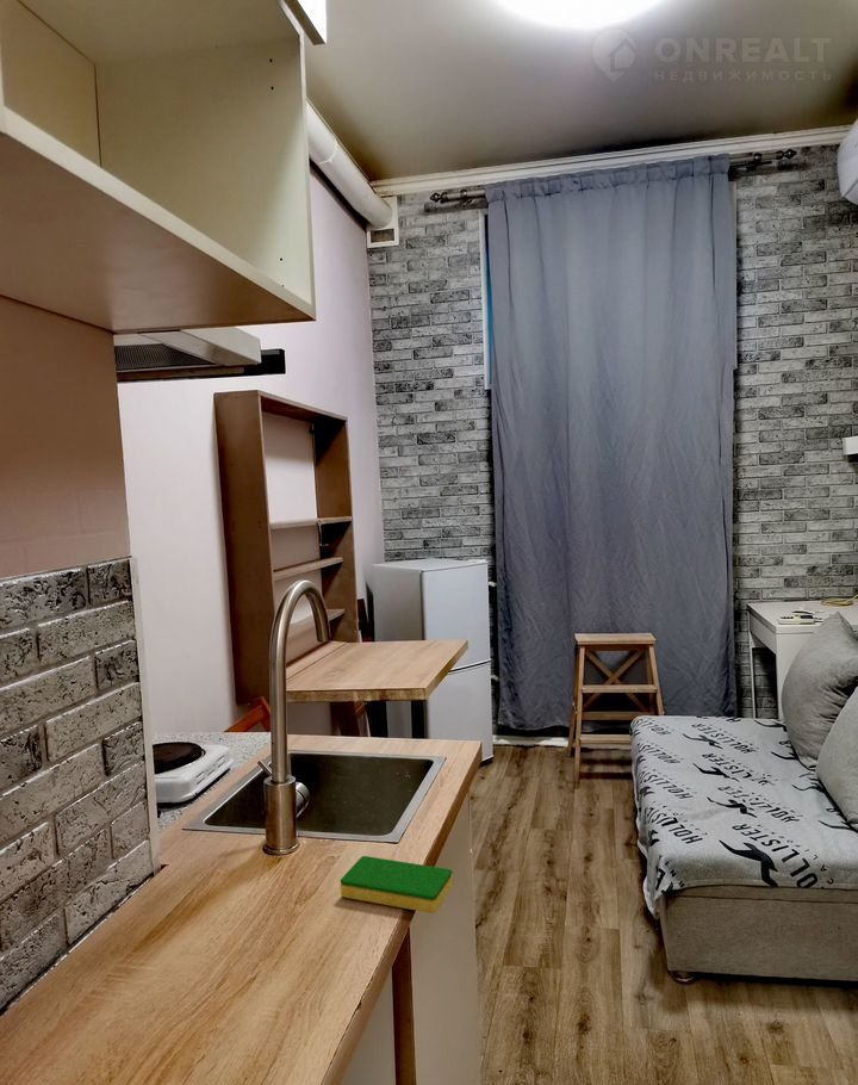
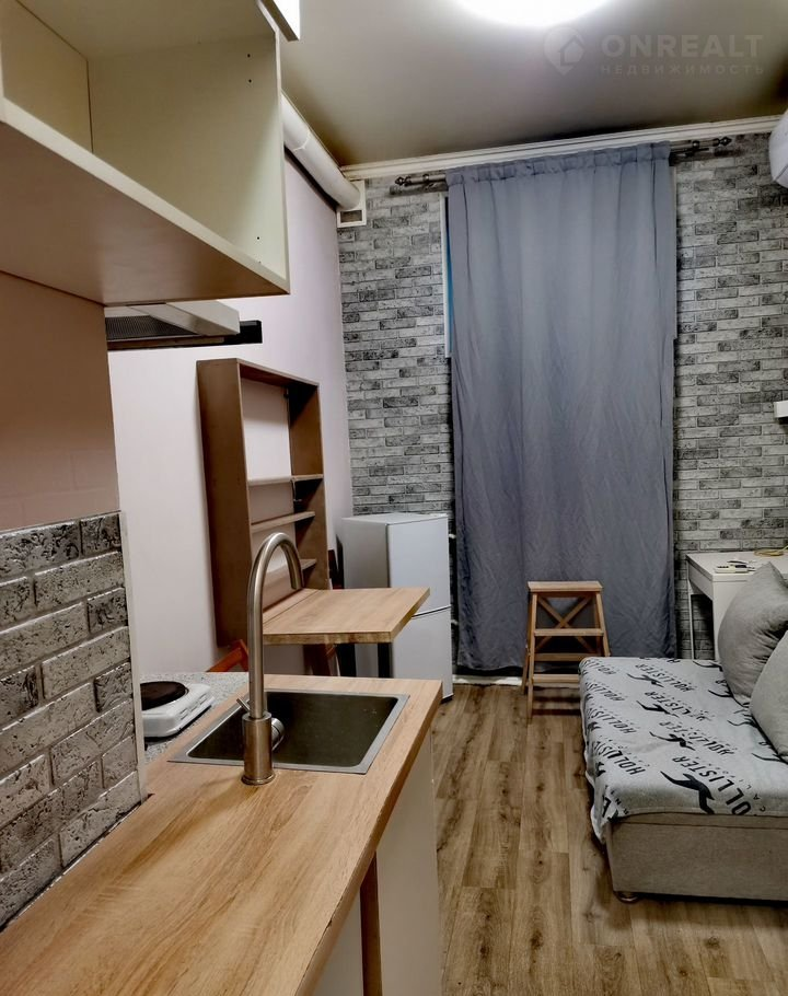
- dish sponge [340,855,454,914]
